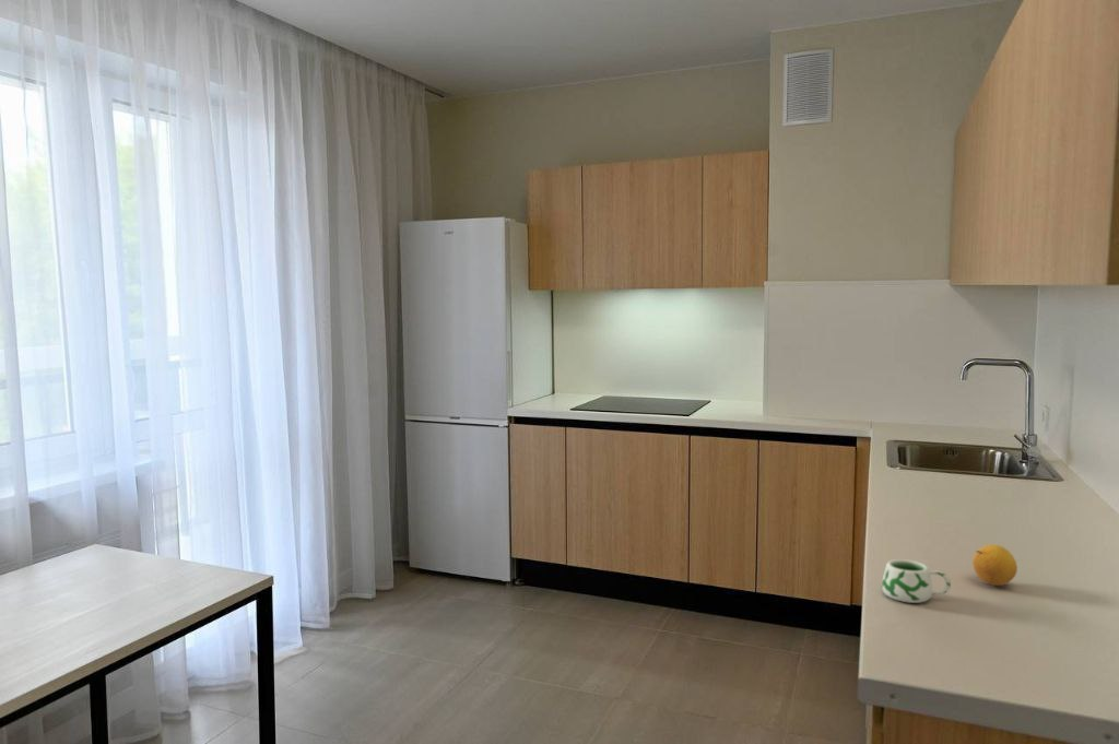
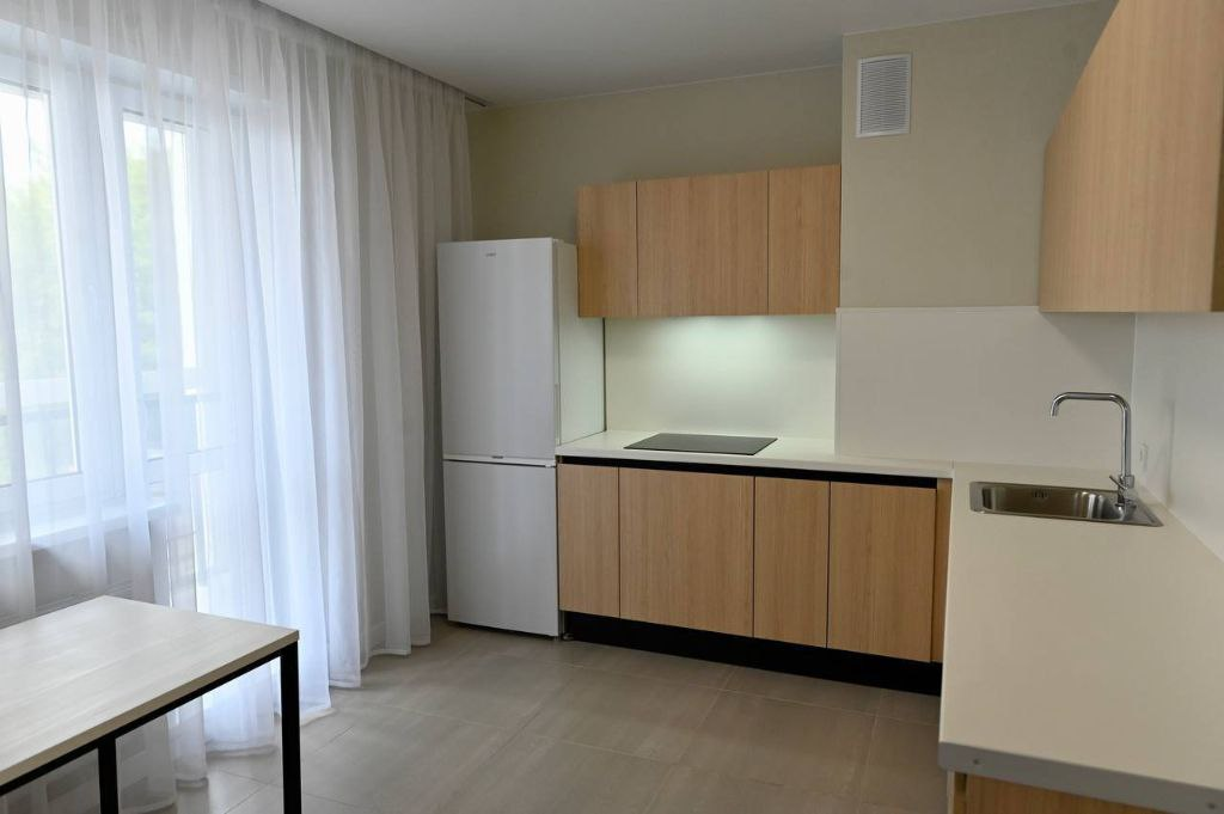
- fruit [971,543,1018,587]
- mug [881,558,952,604]
